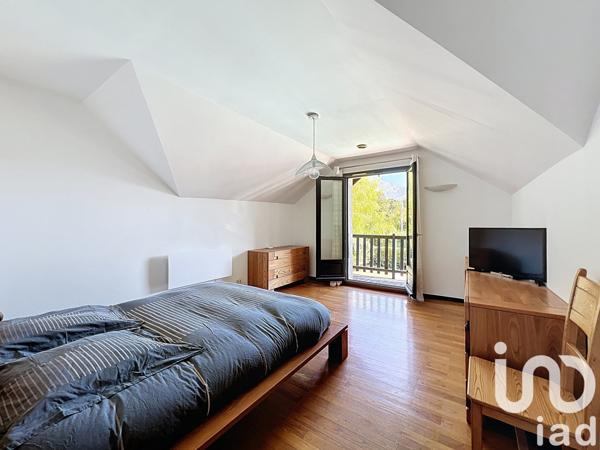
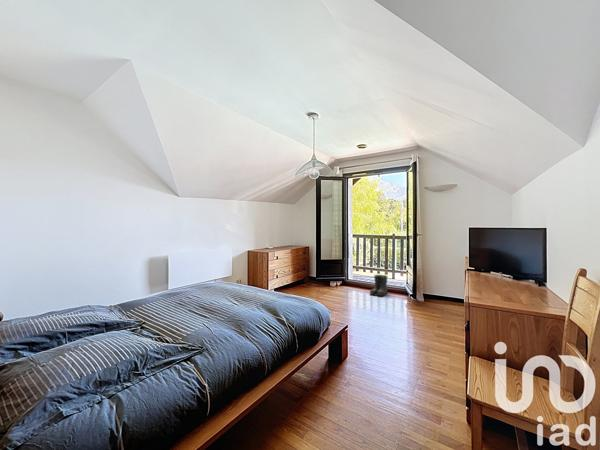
+ boots [369,274,388,297]
